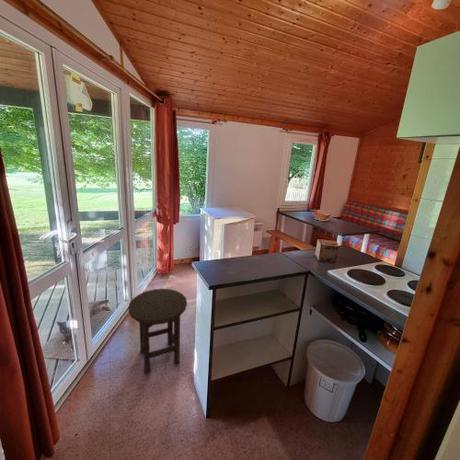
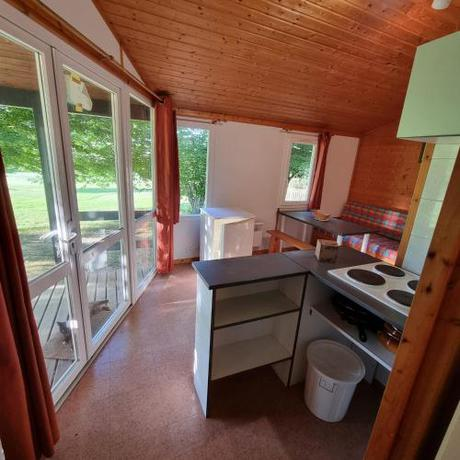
- stool [128,288,188,375]
